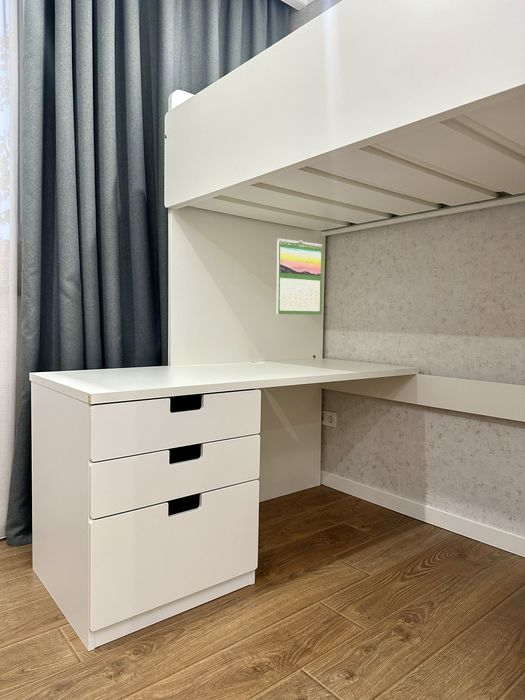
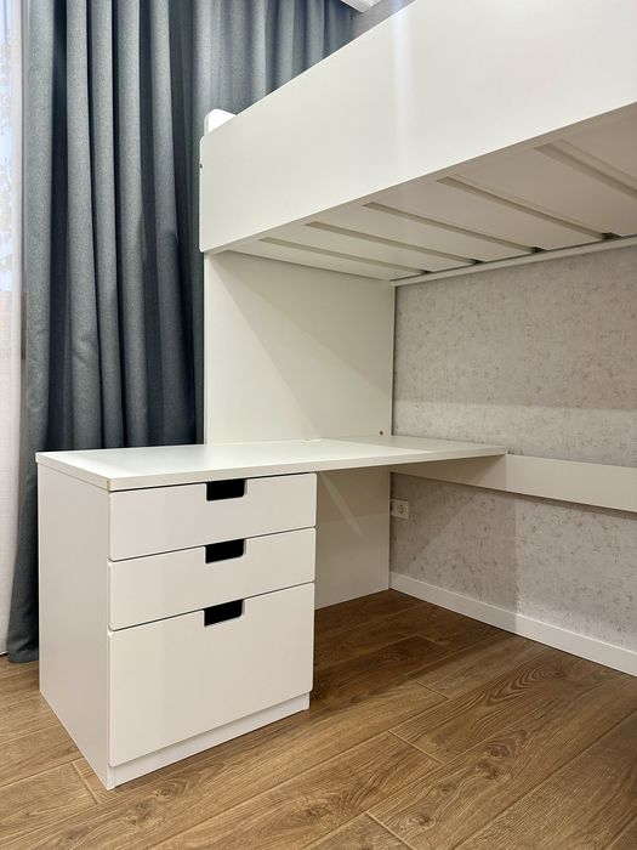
- calendar [276,238,324,316]
